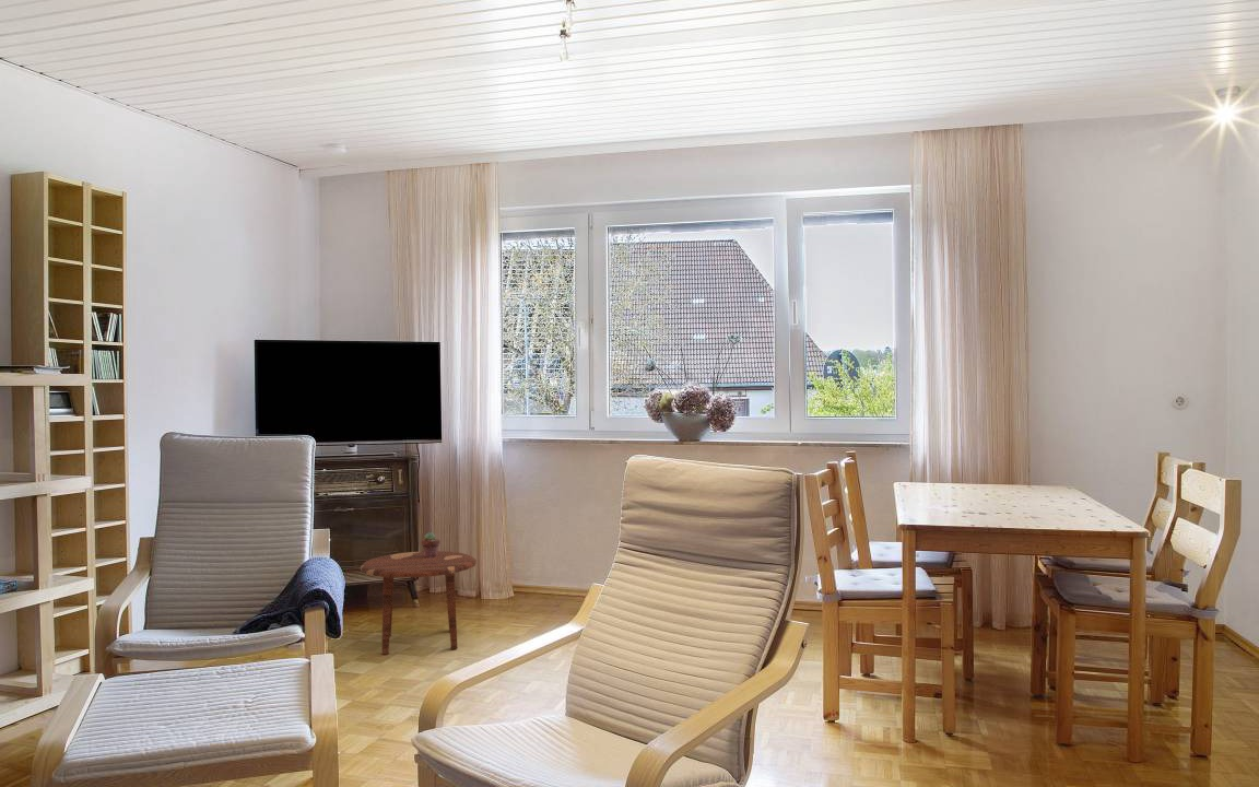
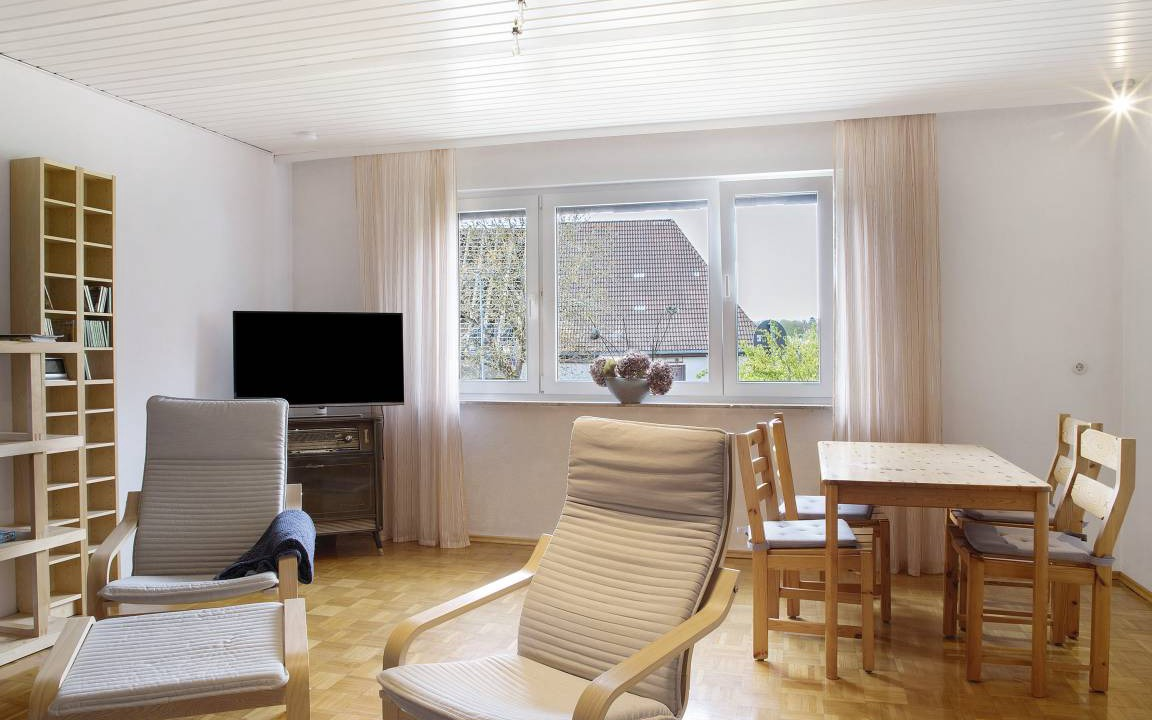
- side table [360,550,478,655]
- potted succulent [421,531,442,557]
